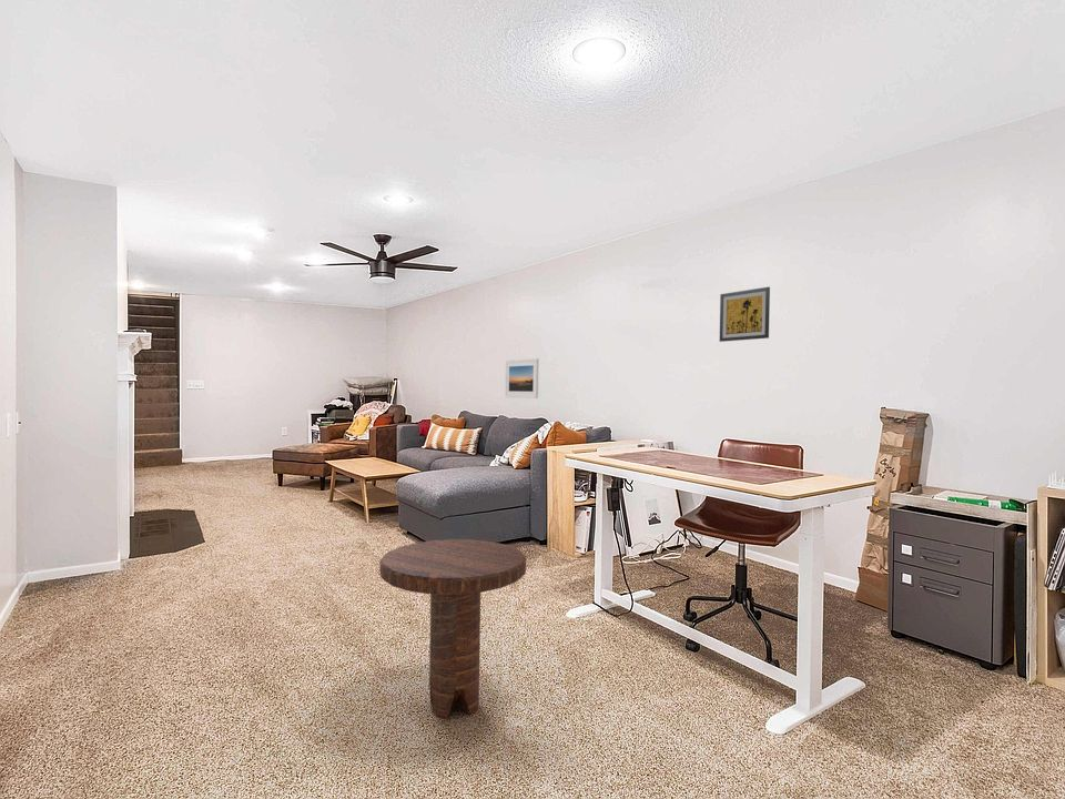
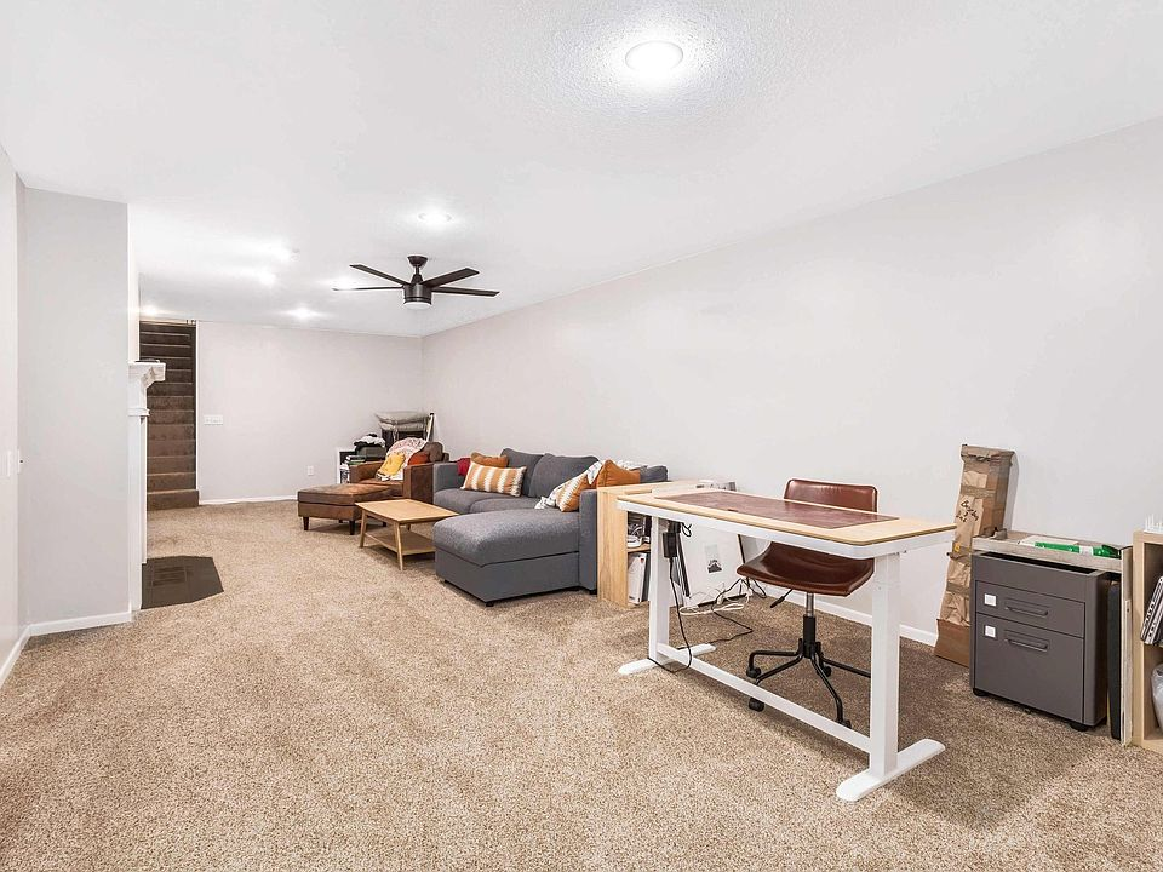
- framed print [504,357,540,400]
- side table [378,538,527,719]
- wall art [719,286,771,343]
